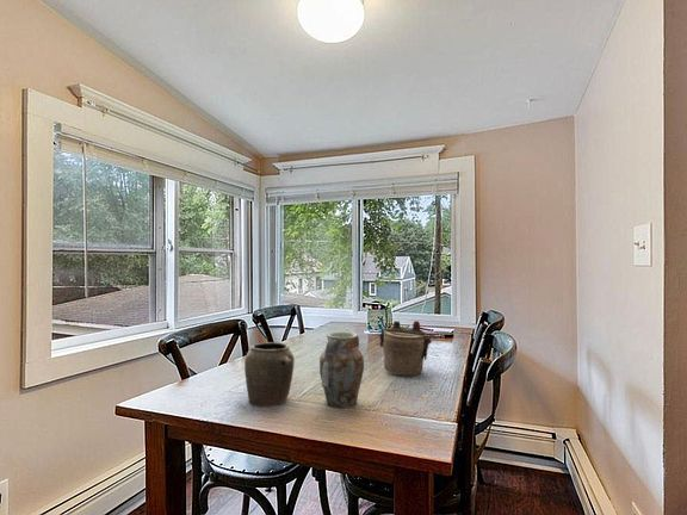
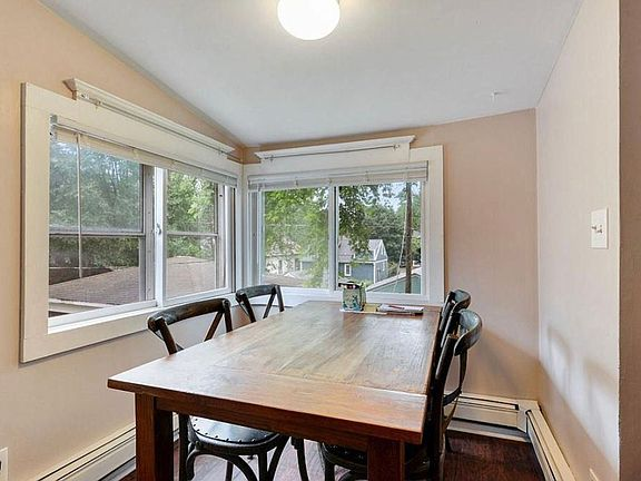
- jar set [243,330,365,409]
- teapot [378,319,437,377]
